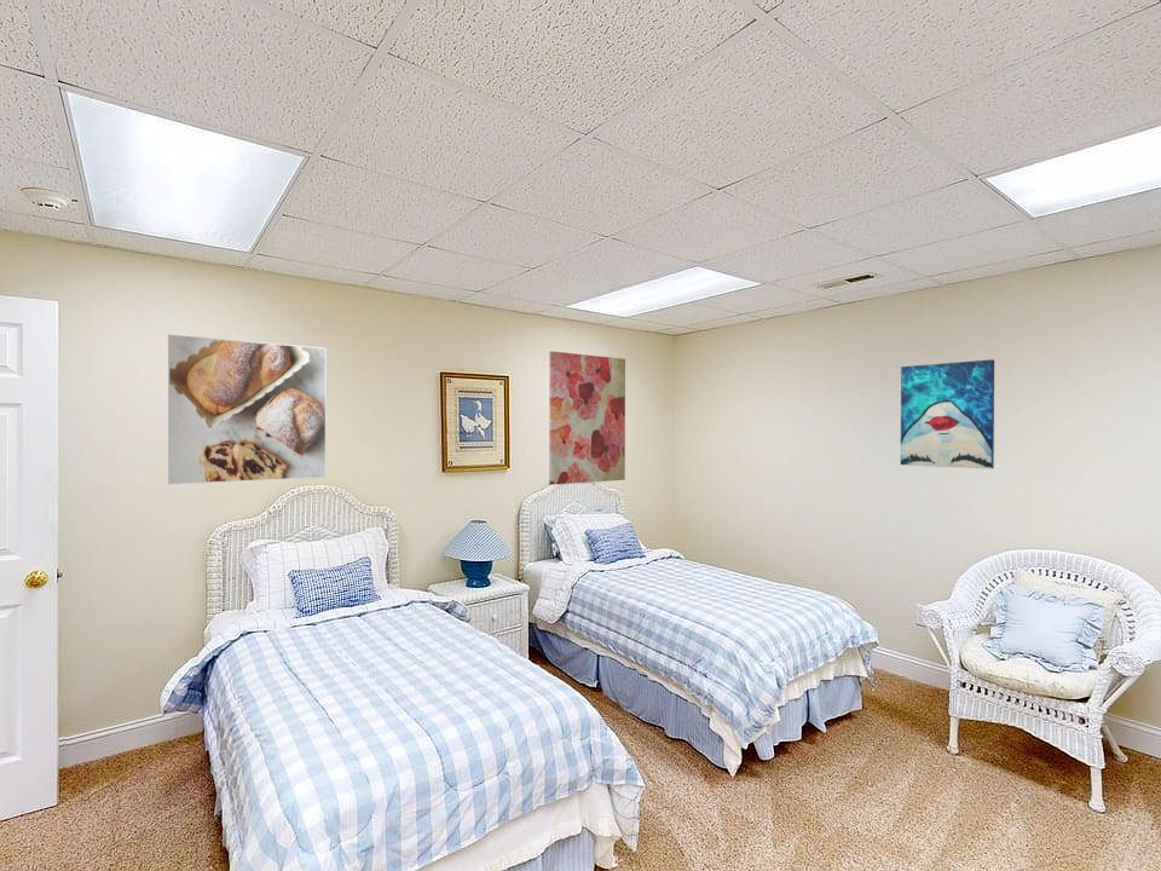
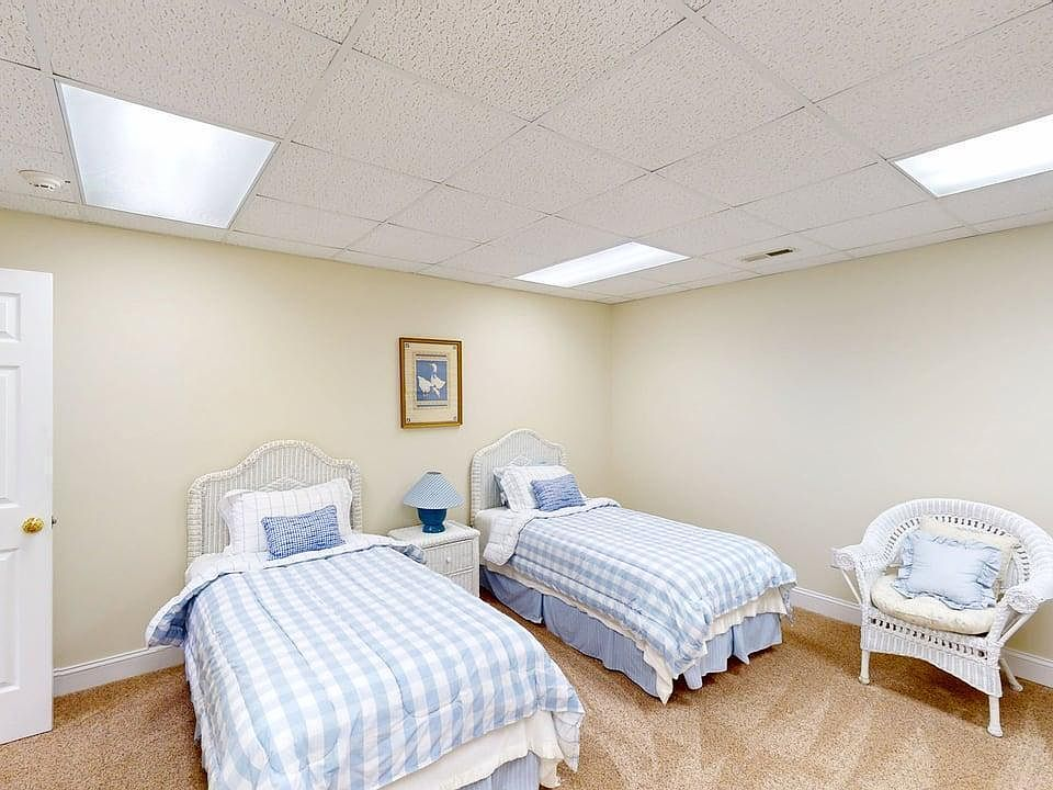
- wall art [548,350,626,486]
- wall art [900,358,995,469]
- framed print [167,334,328,485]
